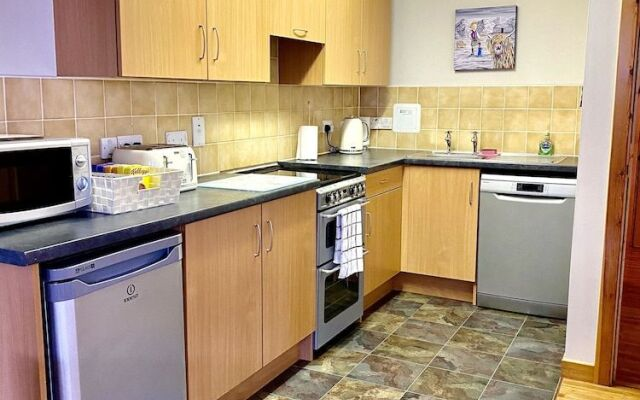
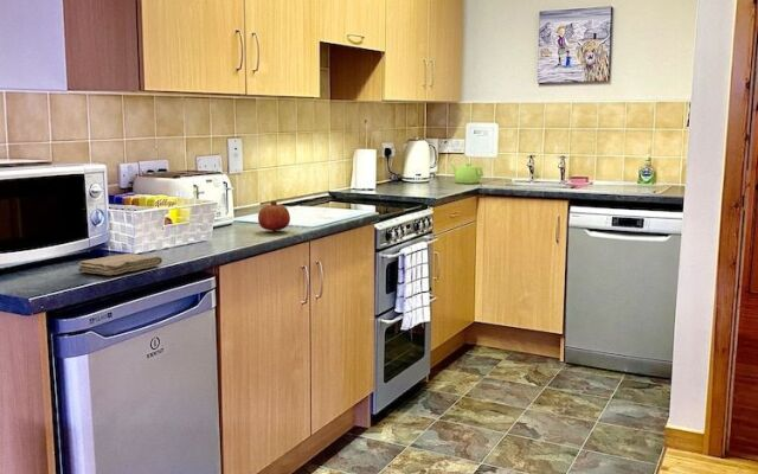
+ washcloth [77,252,163,276]
+ fruit [257,200,291,232]
+ teapot [449,162,484,185]
